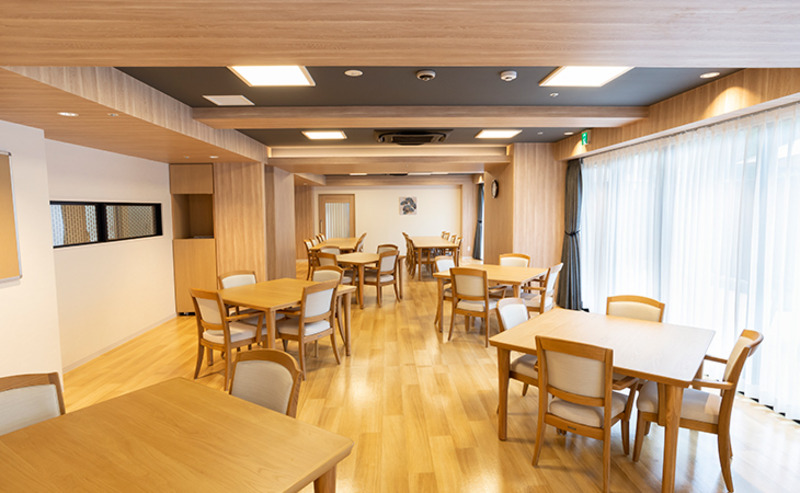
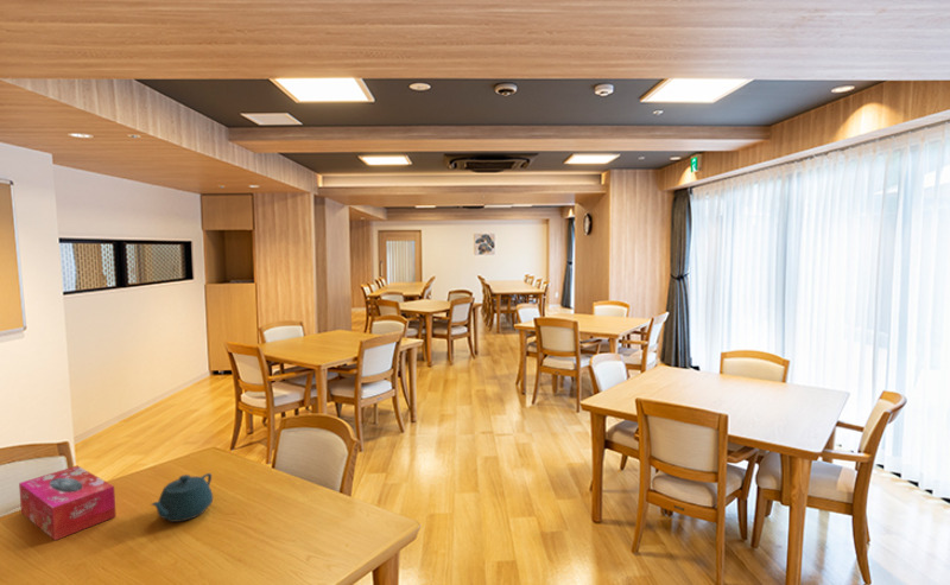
+ teapot [150,472,214,523]
+ tissue box [18,465,118,541]
